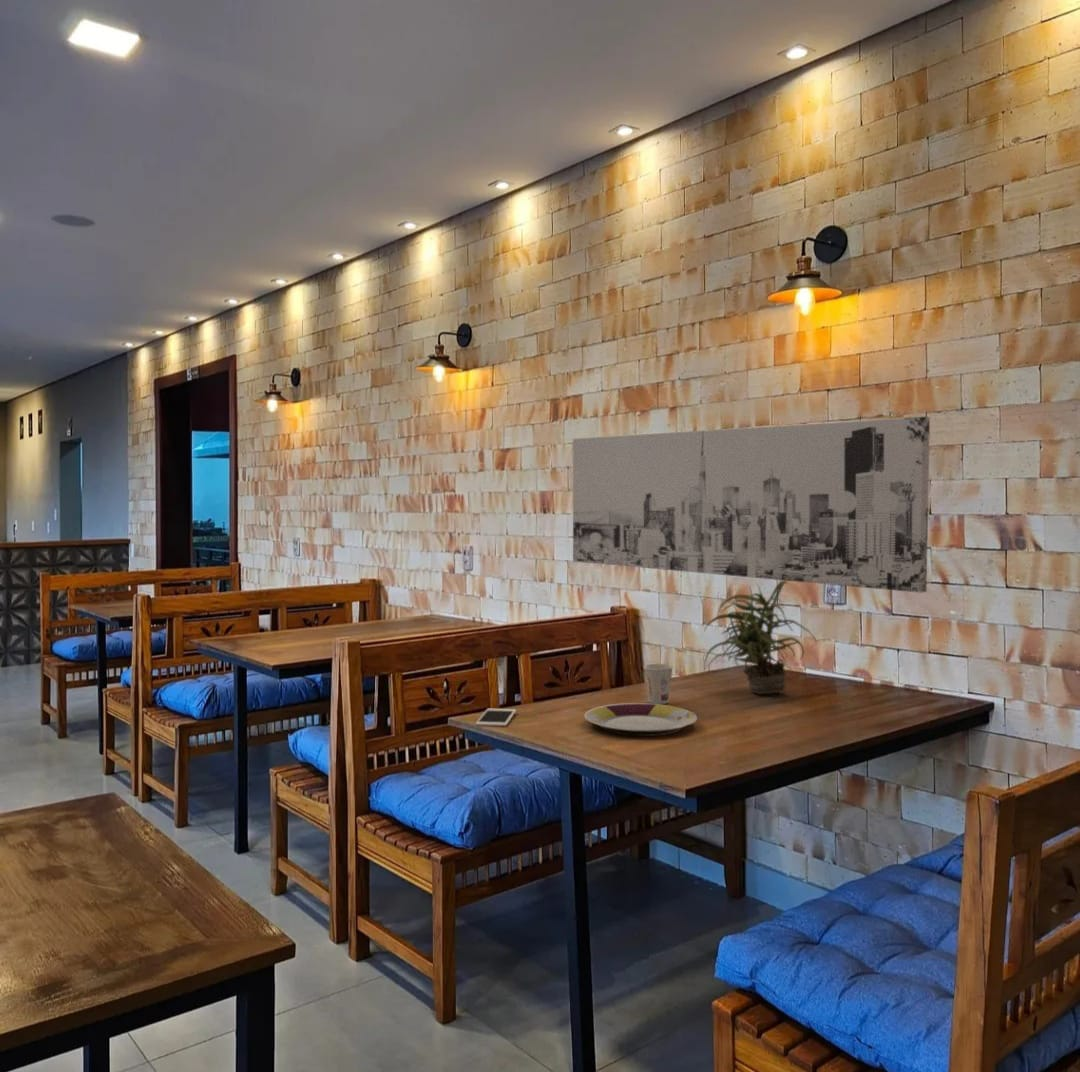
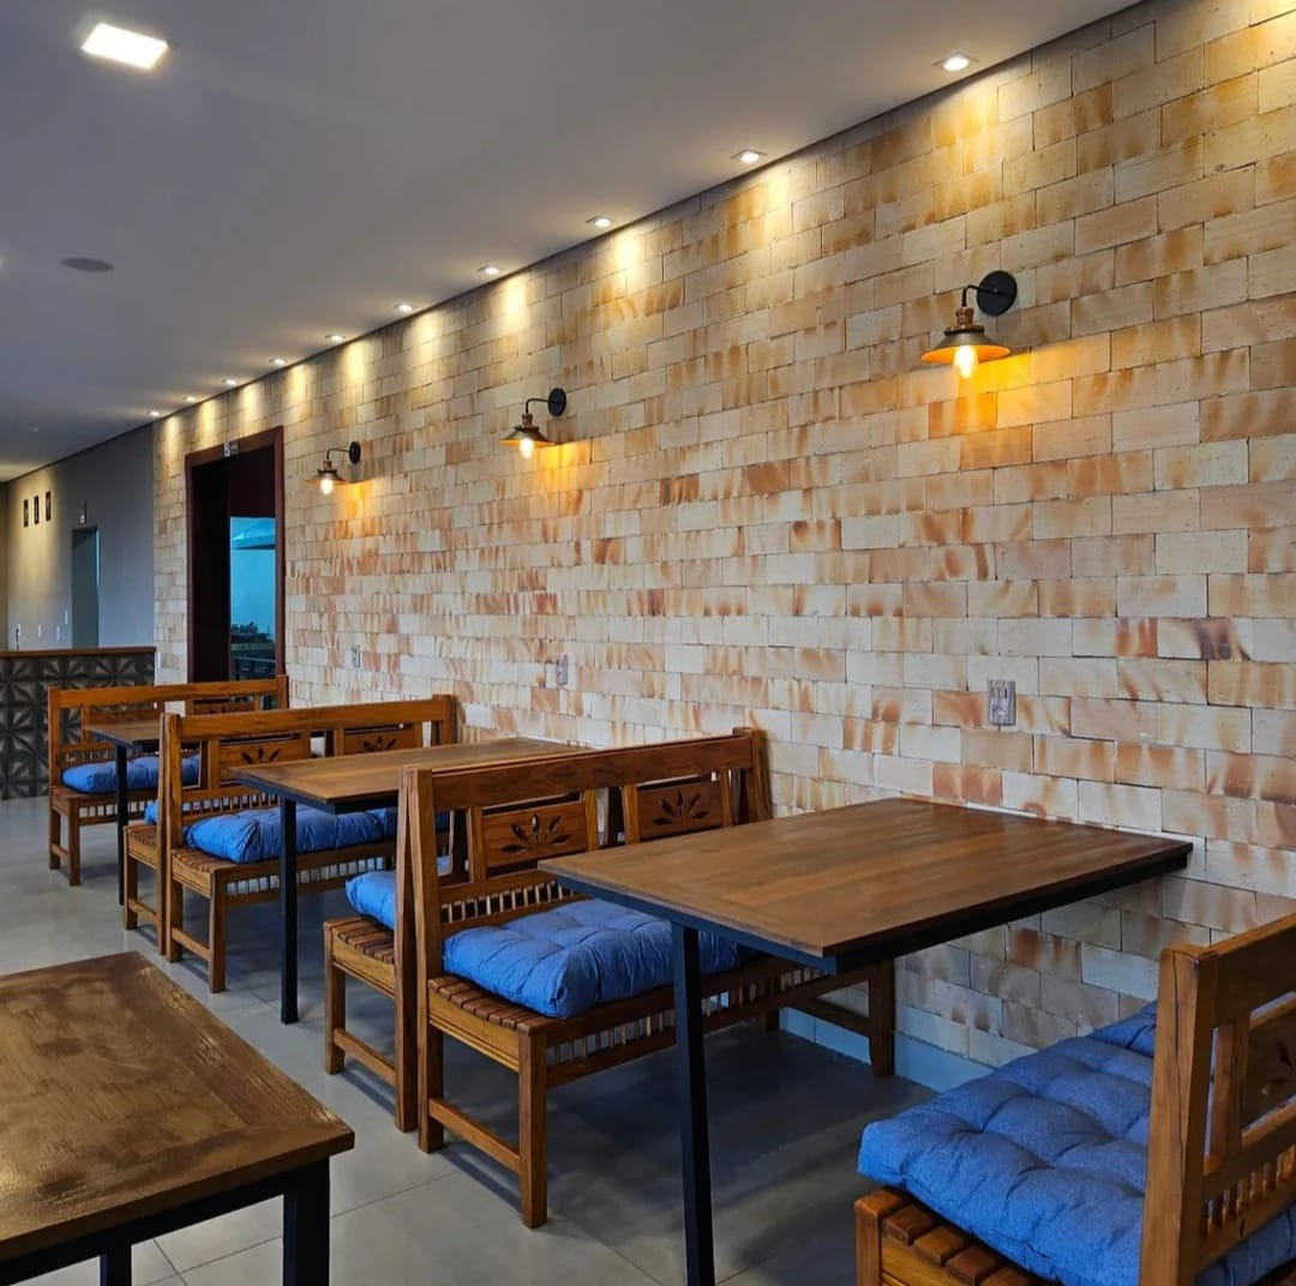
- potted plant [703,574,818,694]
- cup [643,663,674,705]
- wall art [572,416,931,594]
- plate [584,702,698,737]
- cell phone [475,708,517,728]
